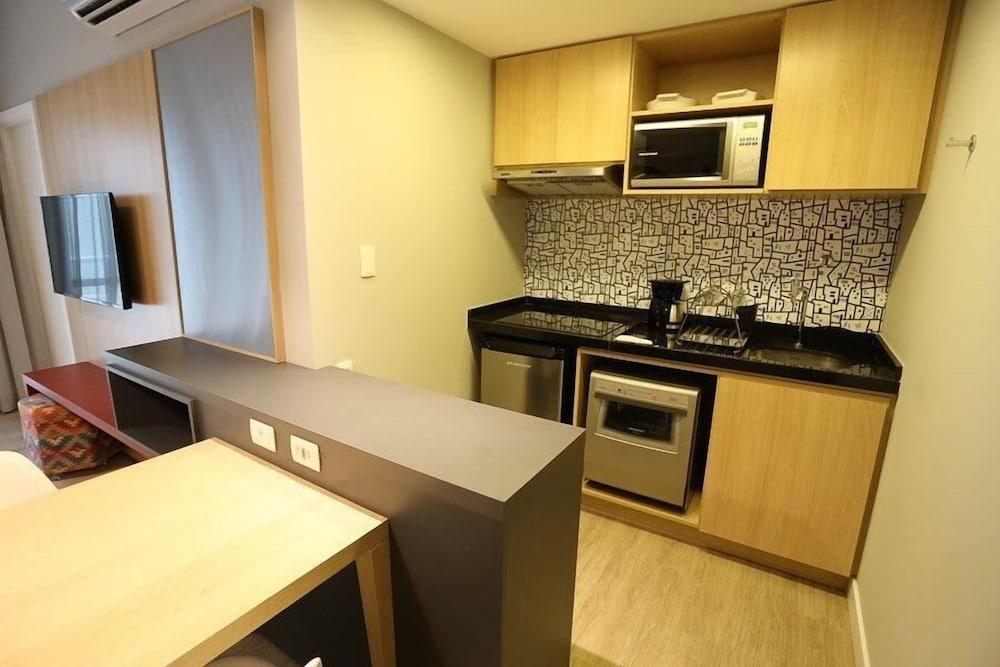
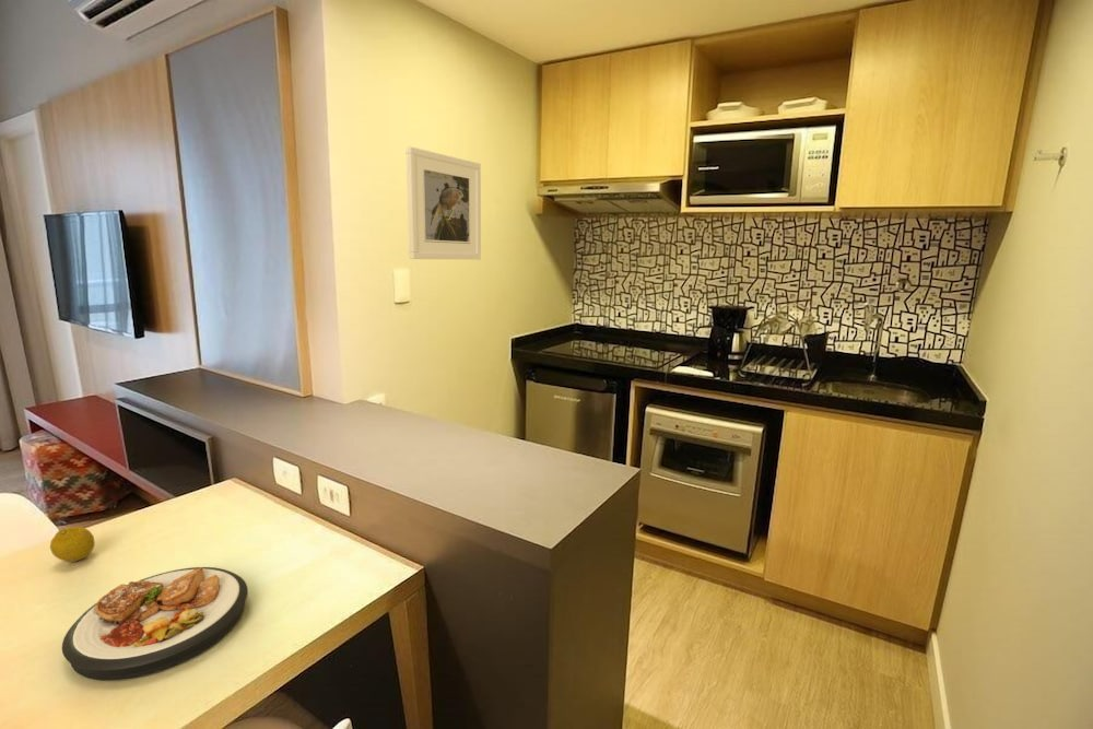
+ plate [61,566,249,682]
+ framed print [406,145,482,260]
+ fruit [49,526,96,563]
